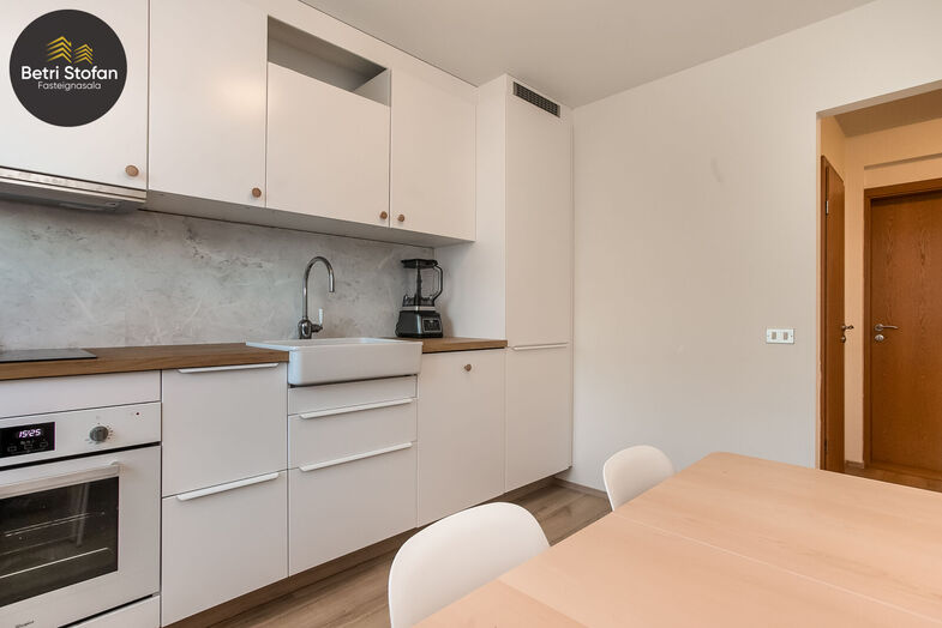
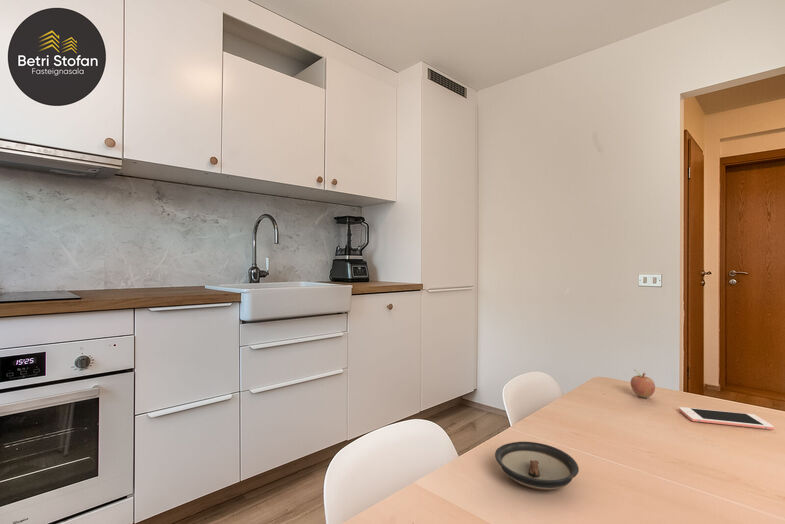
+ cell phone [678,406,775,431]
+ saucer [494,441,580,491]
+ fruit [630,369,656,399]
